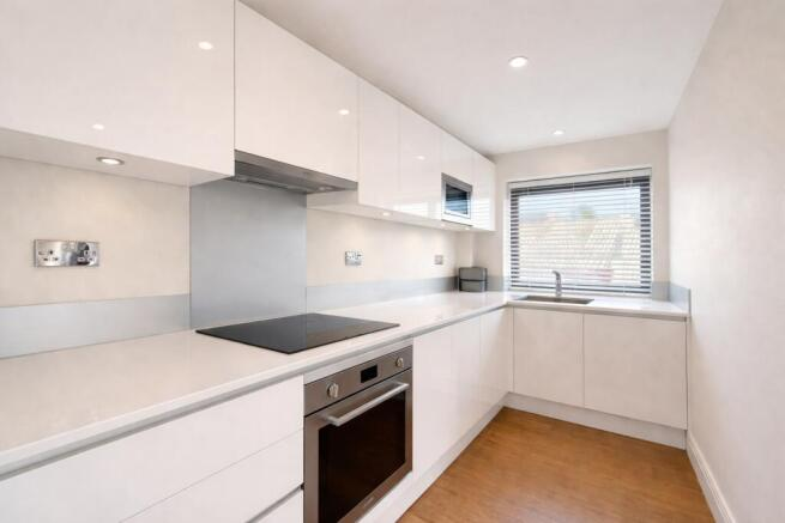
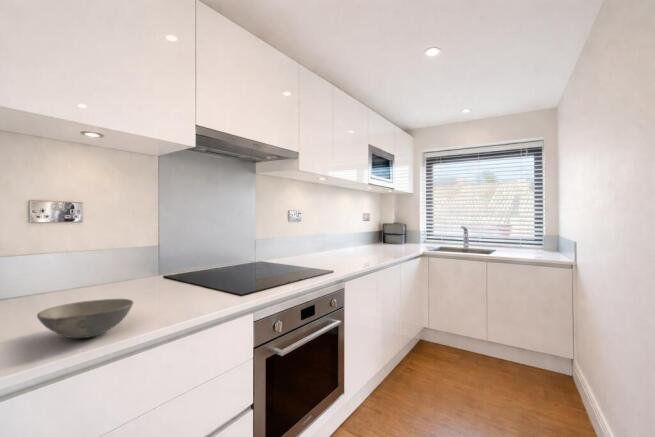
+ soup bowl [36,298,134,339]
